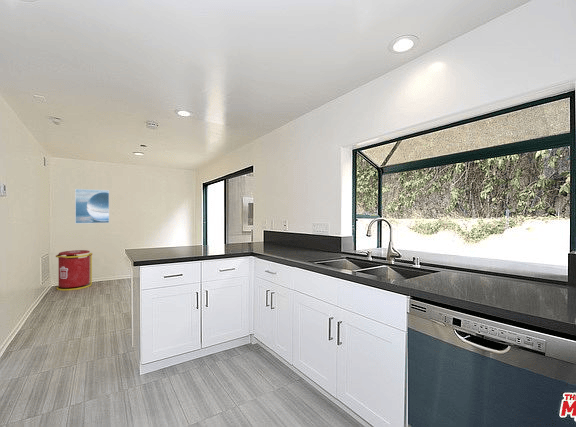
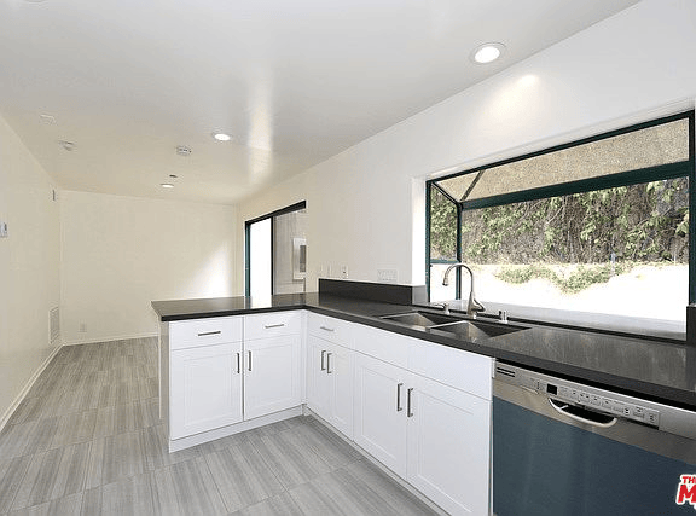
- trash can [55,249,93,291]
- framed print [74,188,110,224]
